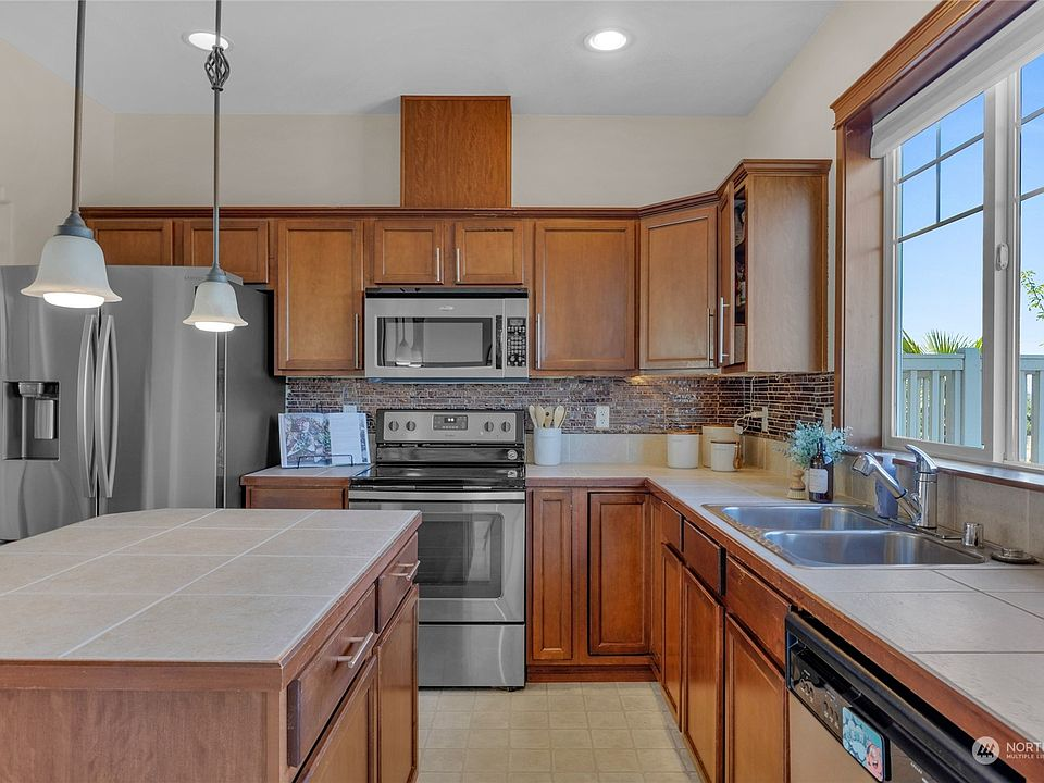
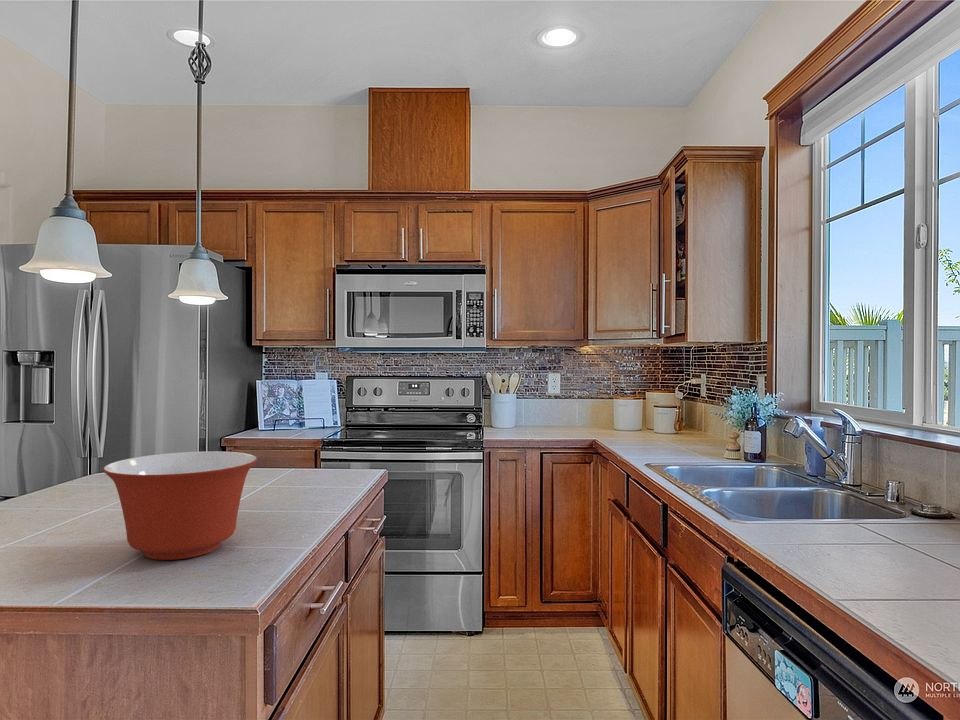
+ mixing bowl [102,450,258,561]
